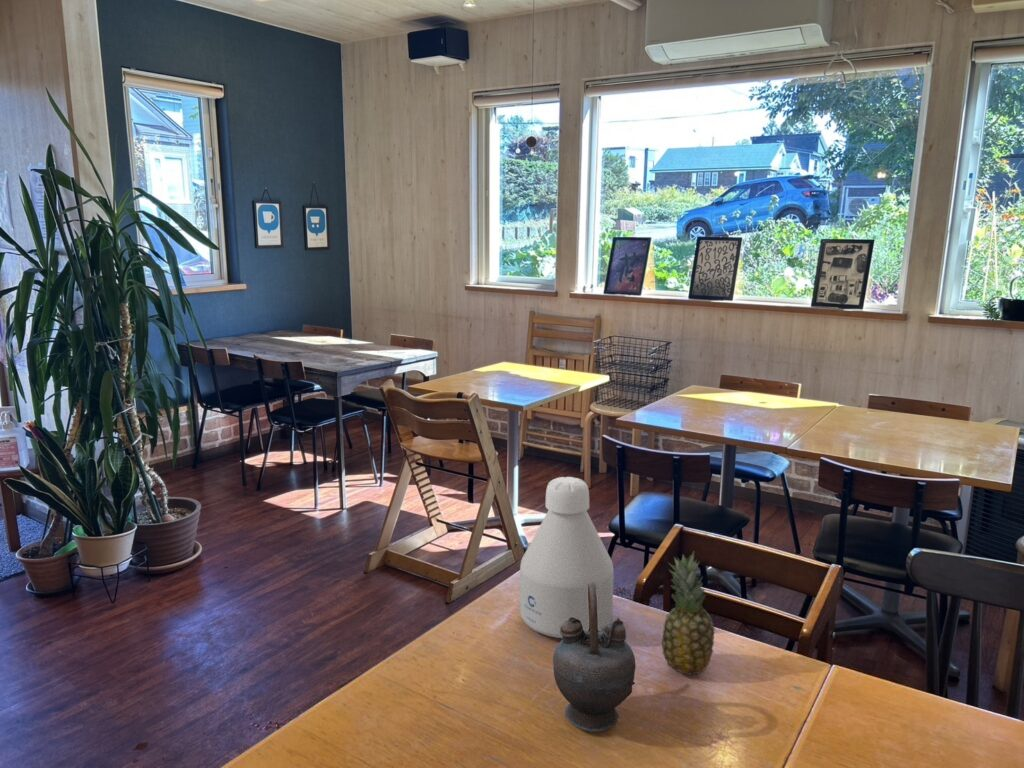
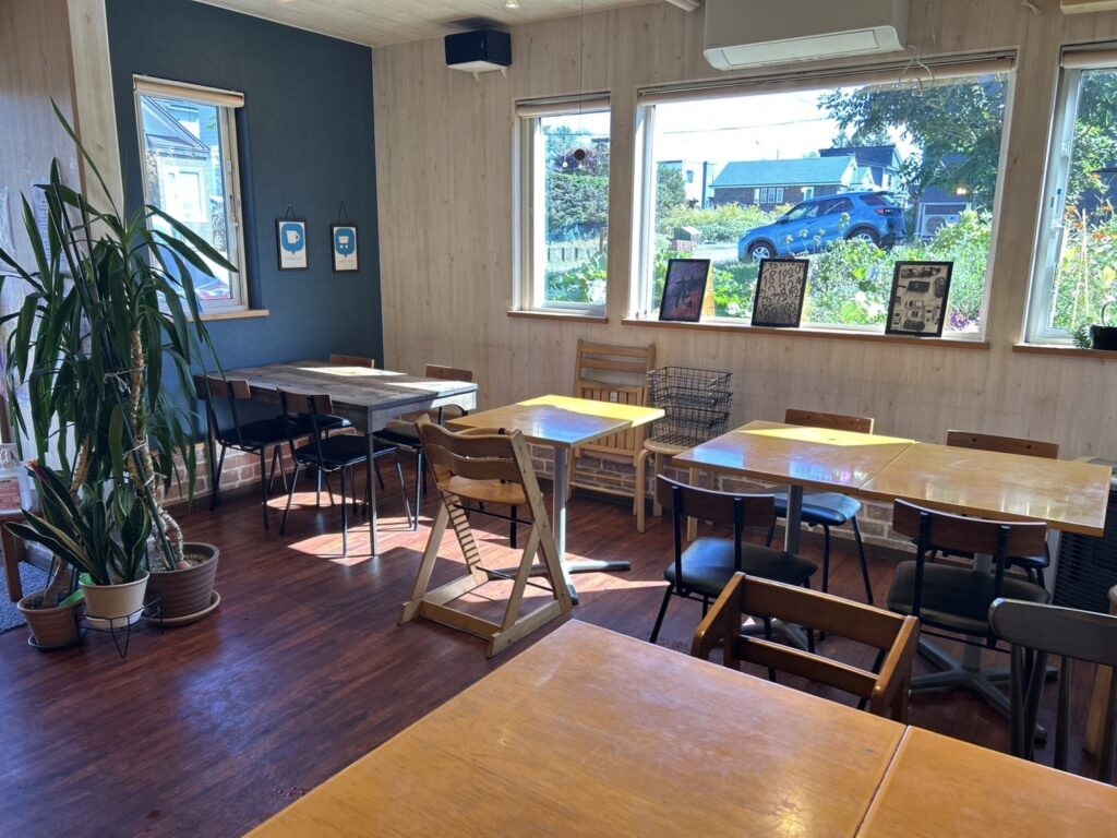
- teapot [552,581,637,733]
- bottle [519,476,615,639]
- fruit [661,551,716,676]
